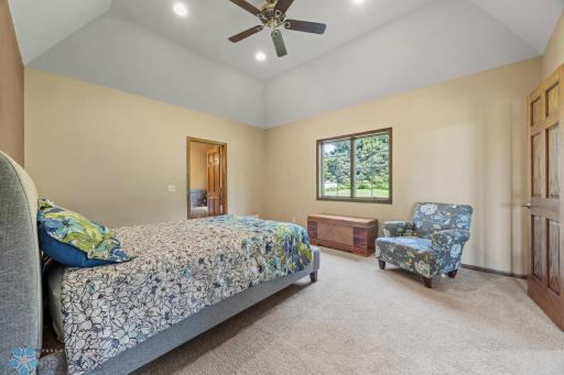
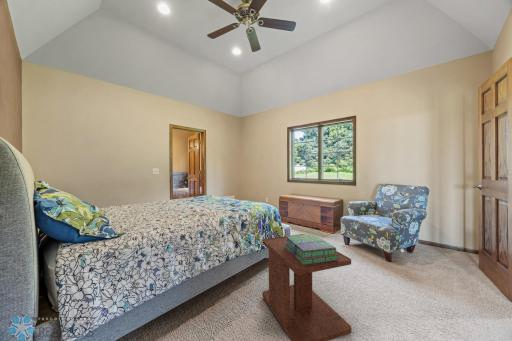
+ stack of books [284,233,338,265]
+ side table [261,233,352,341]
